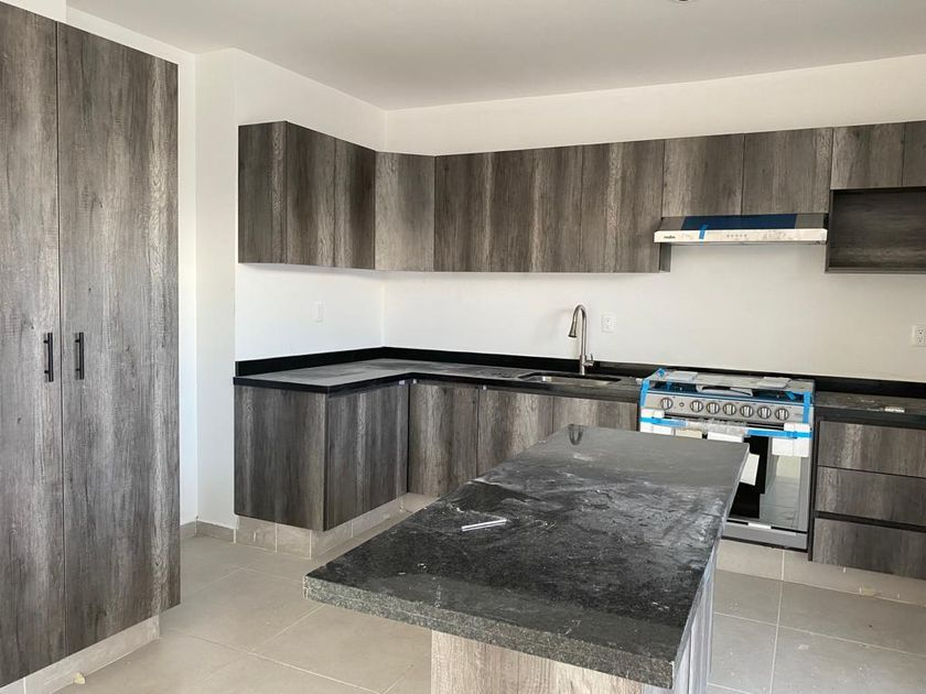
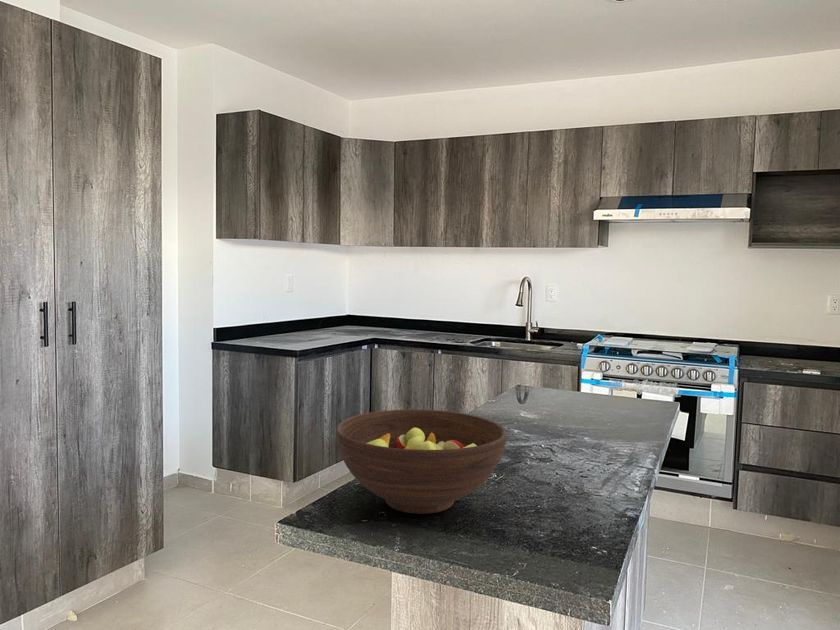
+ fruit bowl [335,409,507,515]
